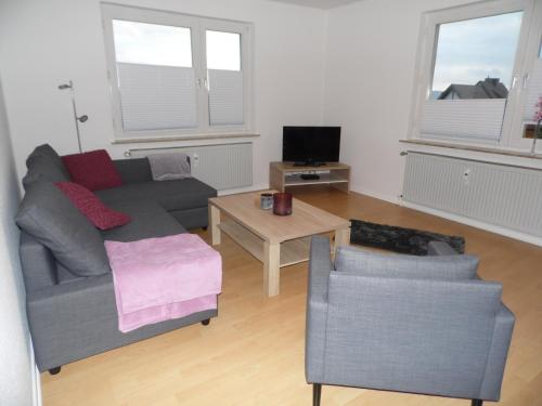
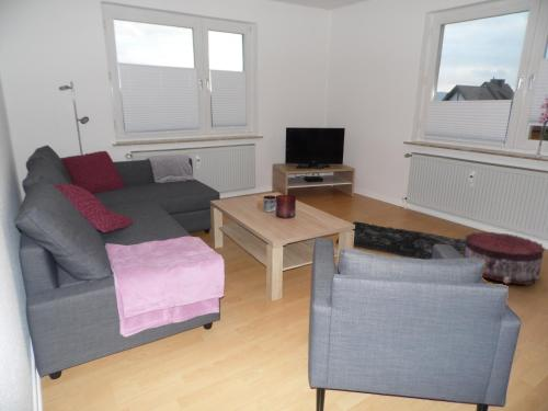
+ pouf [463,231,546,286]
